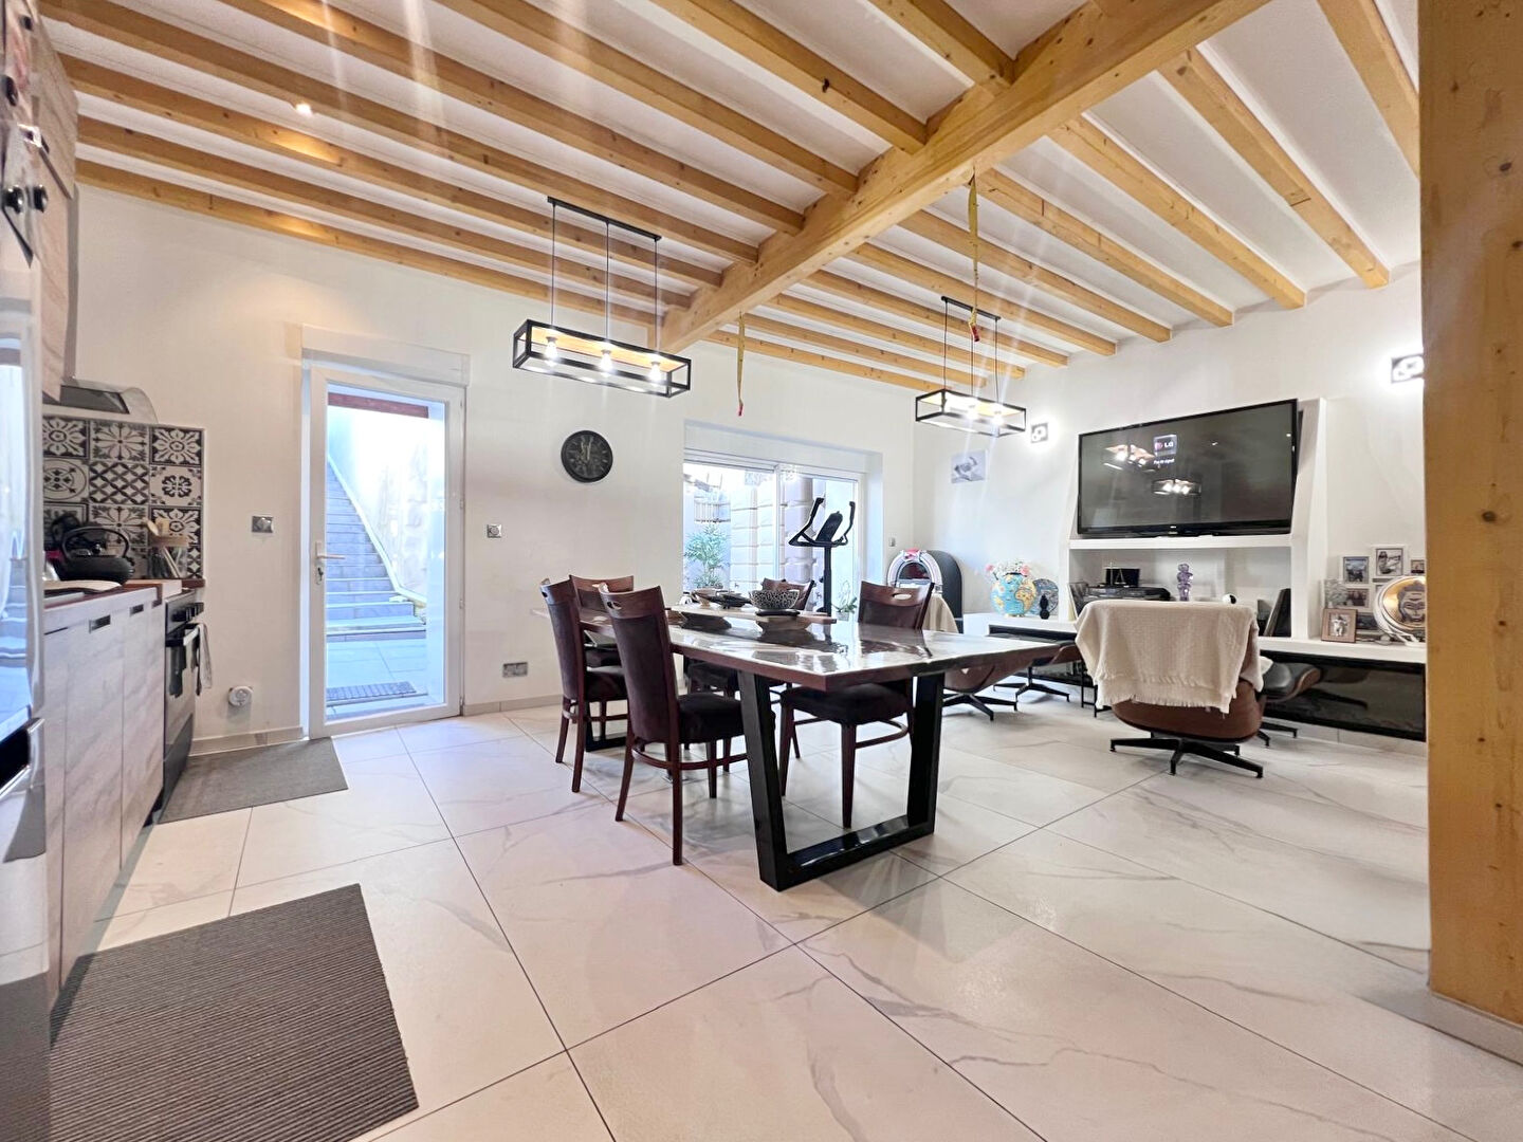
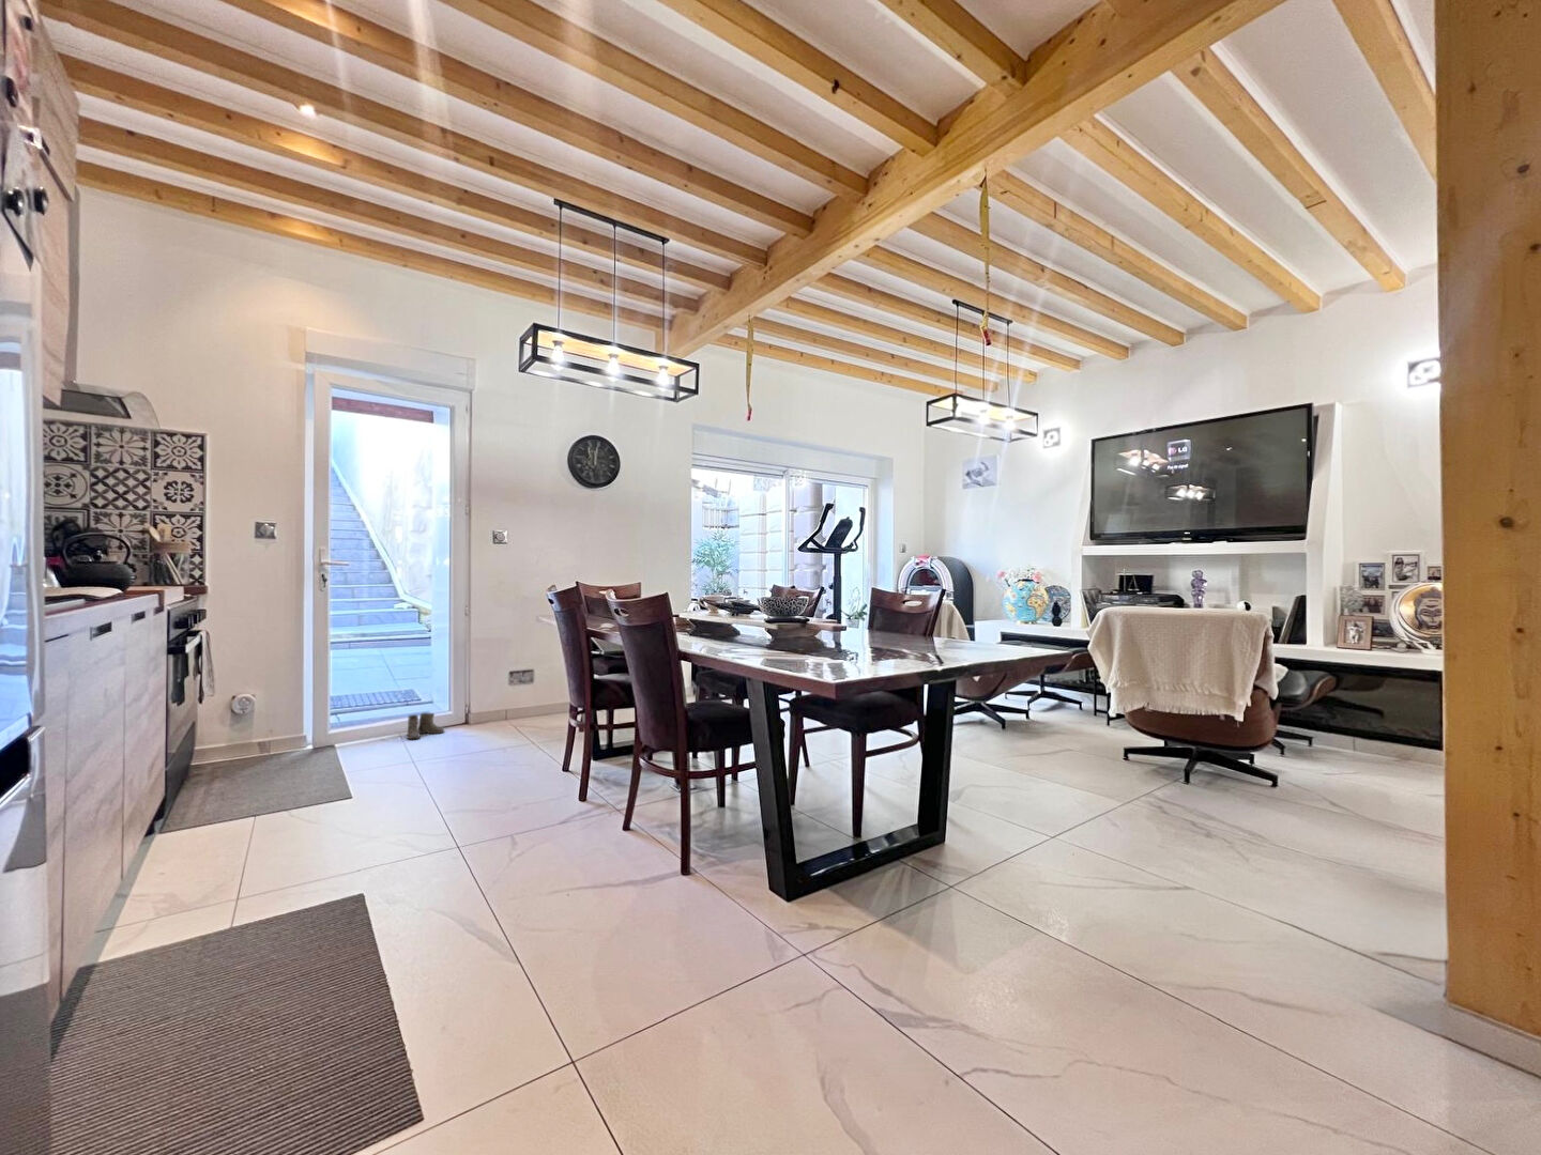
+ boots [402,712,445,740]
